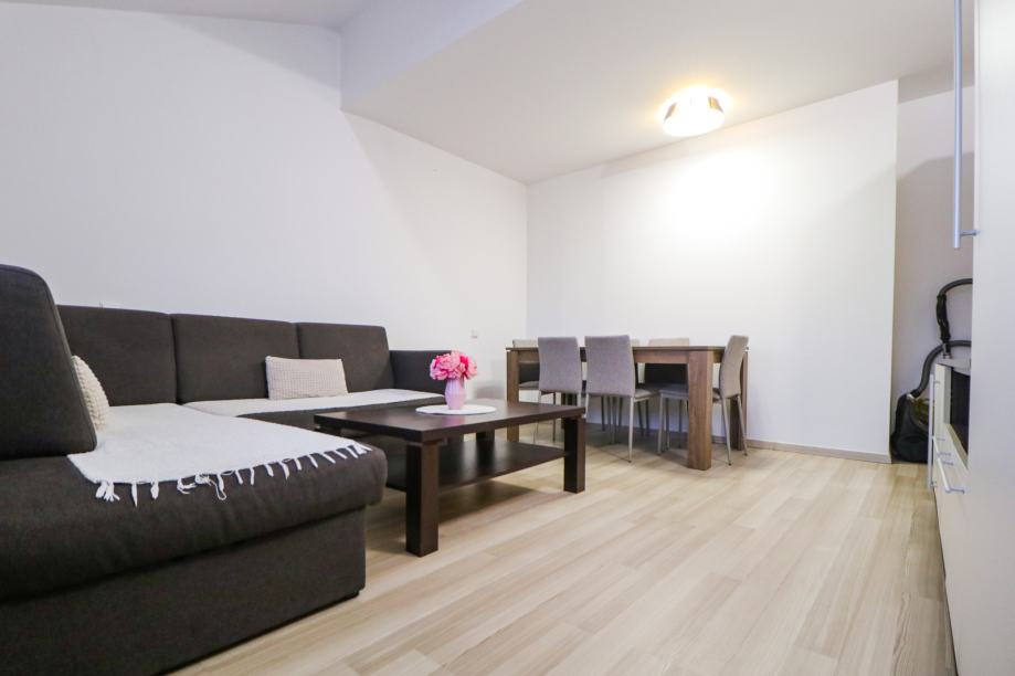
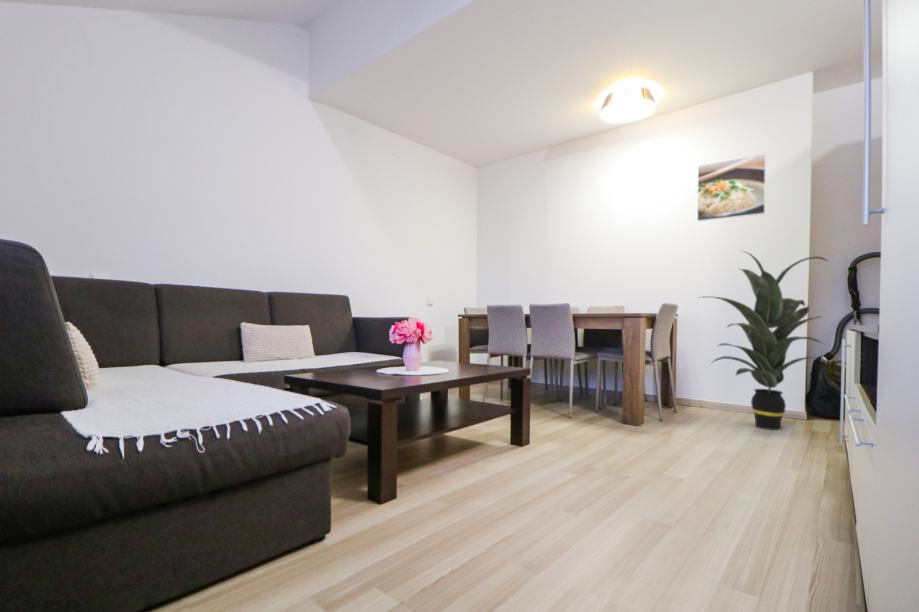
+ indoor plant [699,250,830,431]
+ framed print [696,152,767,223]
